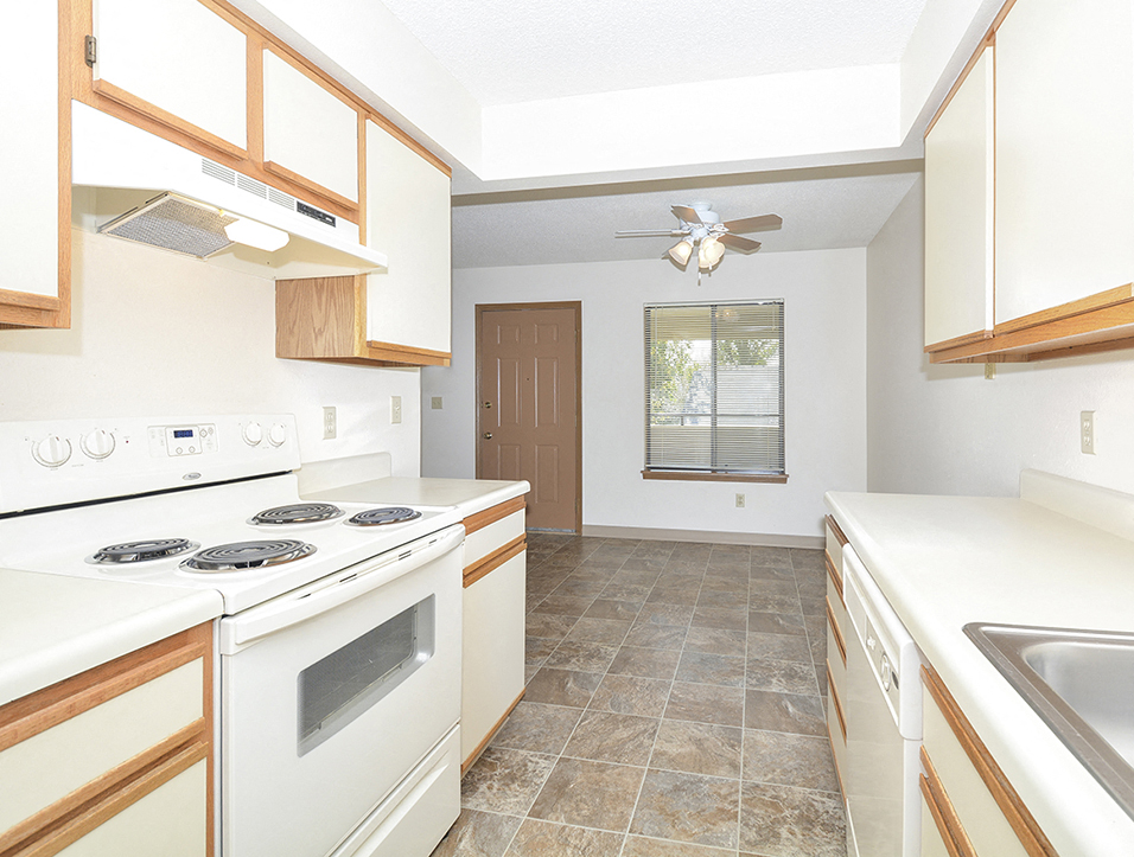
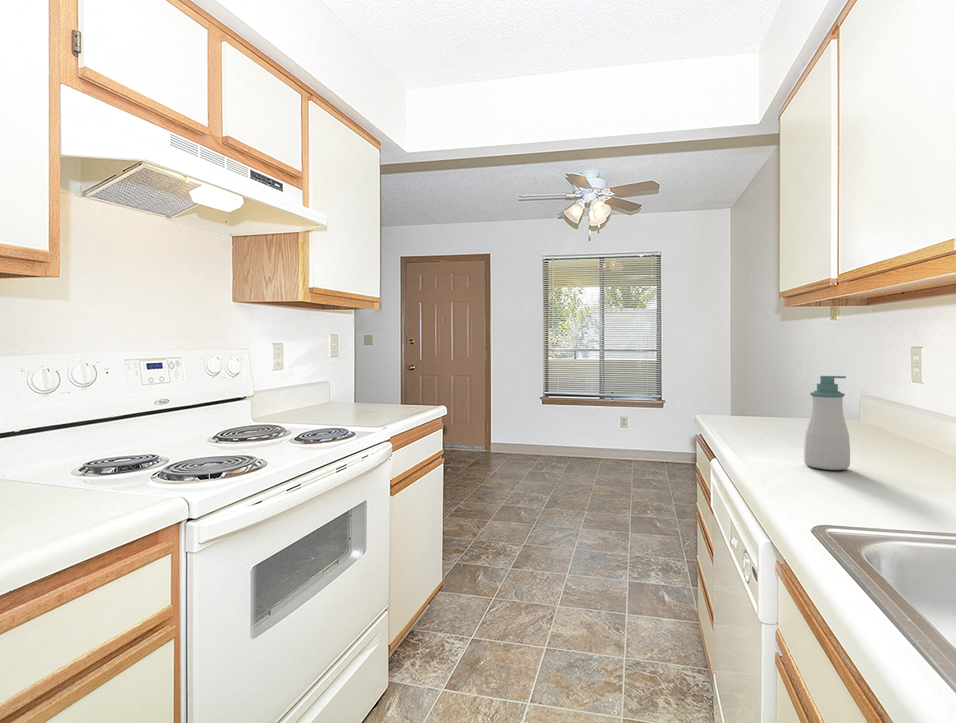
+ soap bottle [803,375,851,471]
